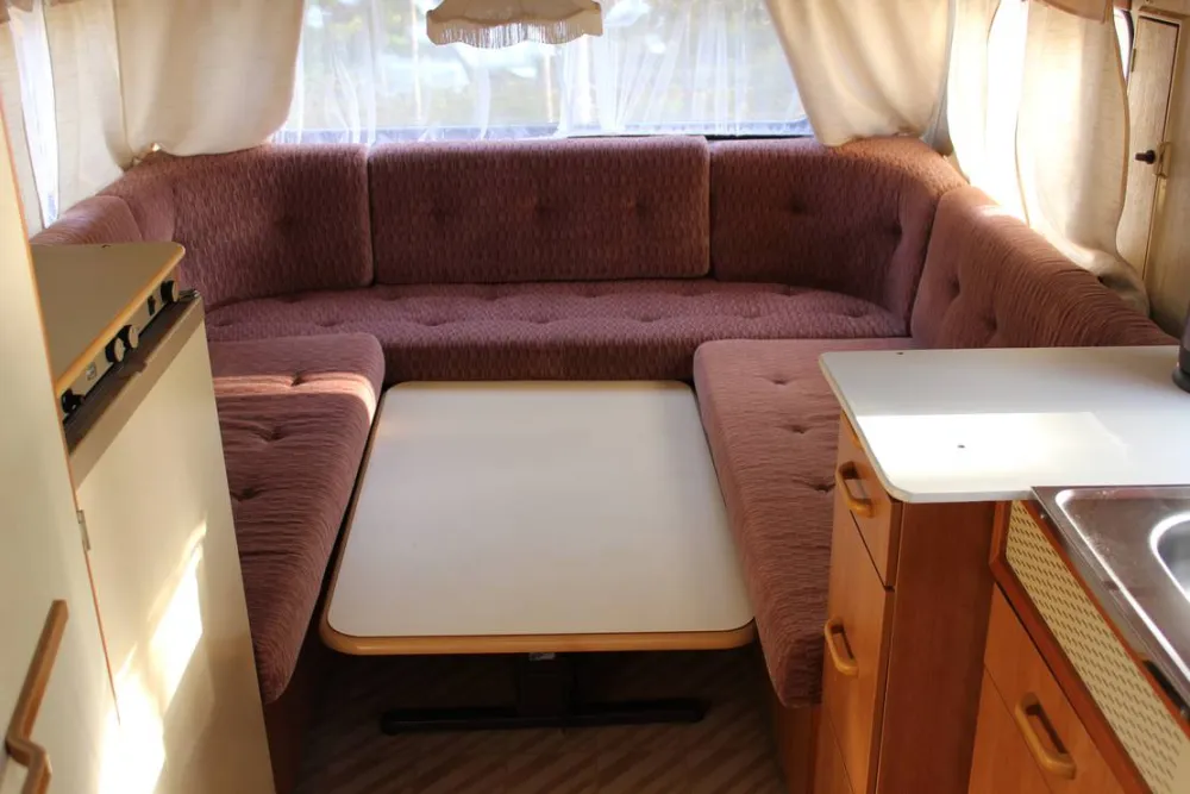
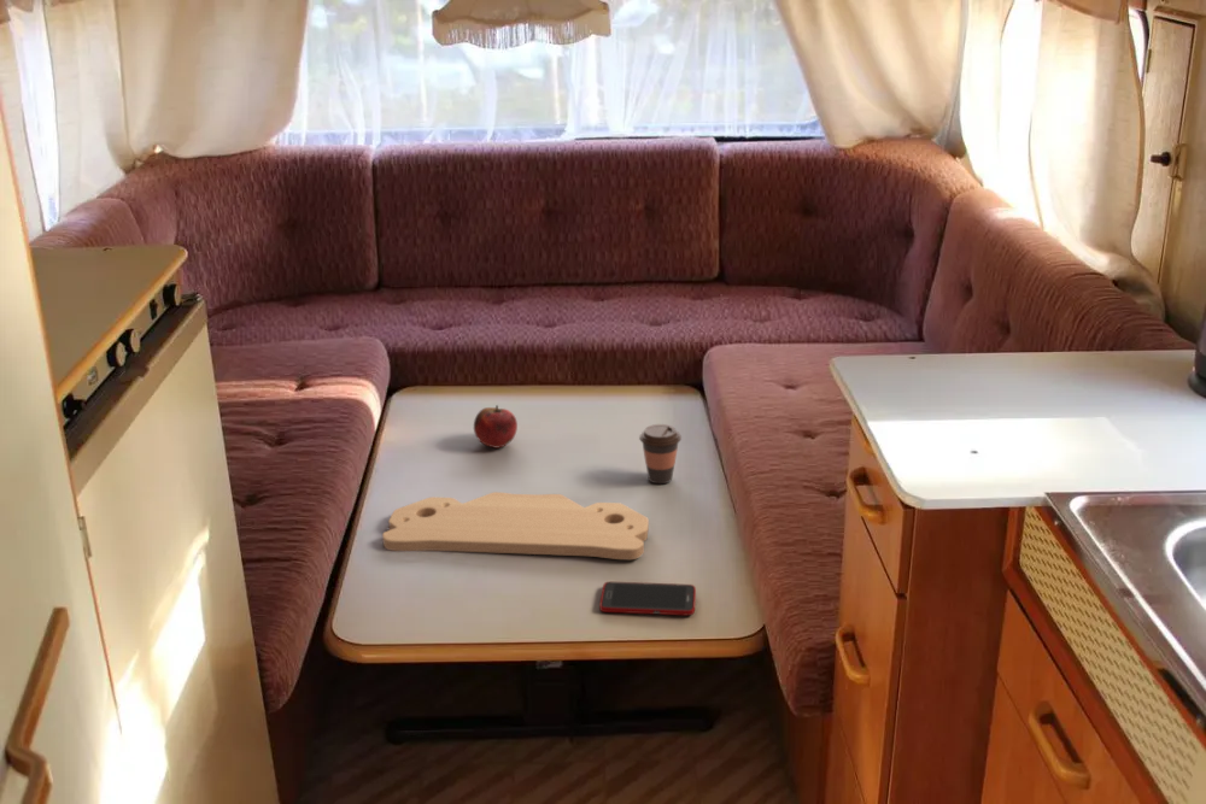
+ fruit [473,404,519,450]
+ cutting board [381,491,650,561]
+ cell phone [598,581,697,616]
+ coffee cup [638,423,683,485]
